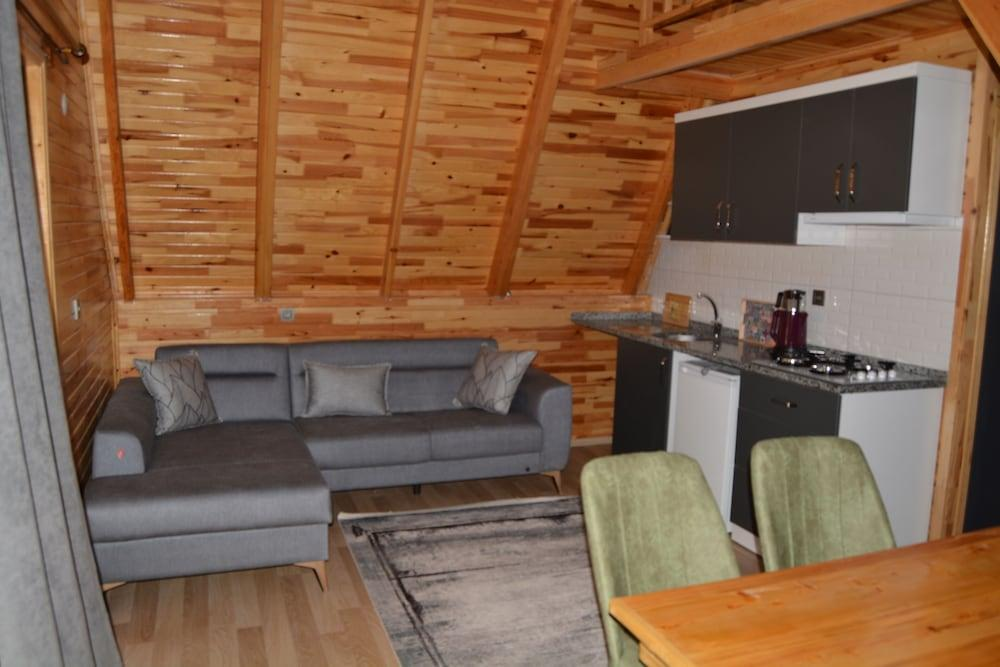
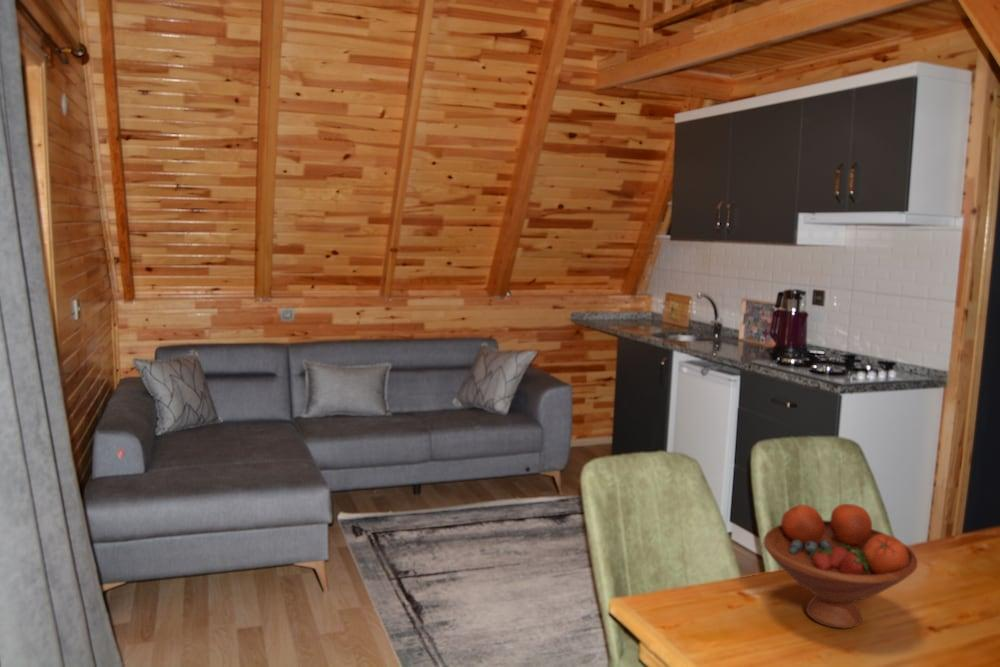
+ fruit bowl [762,503,918,630]
